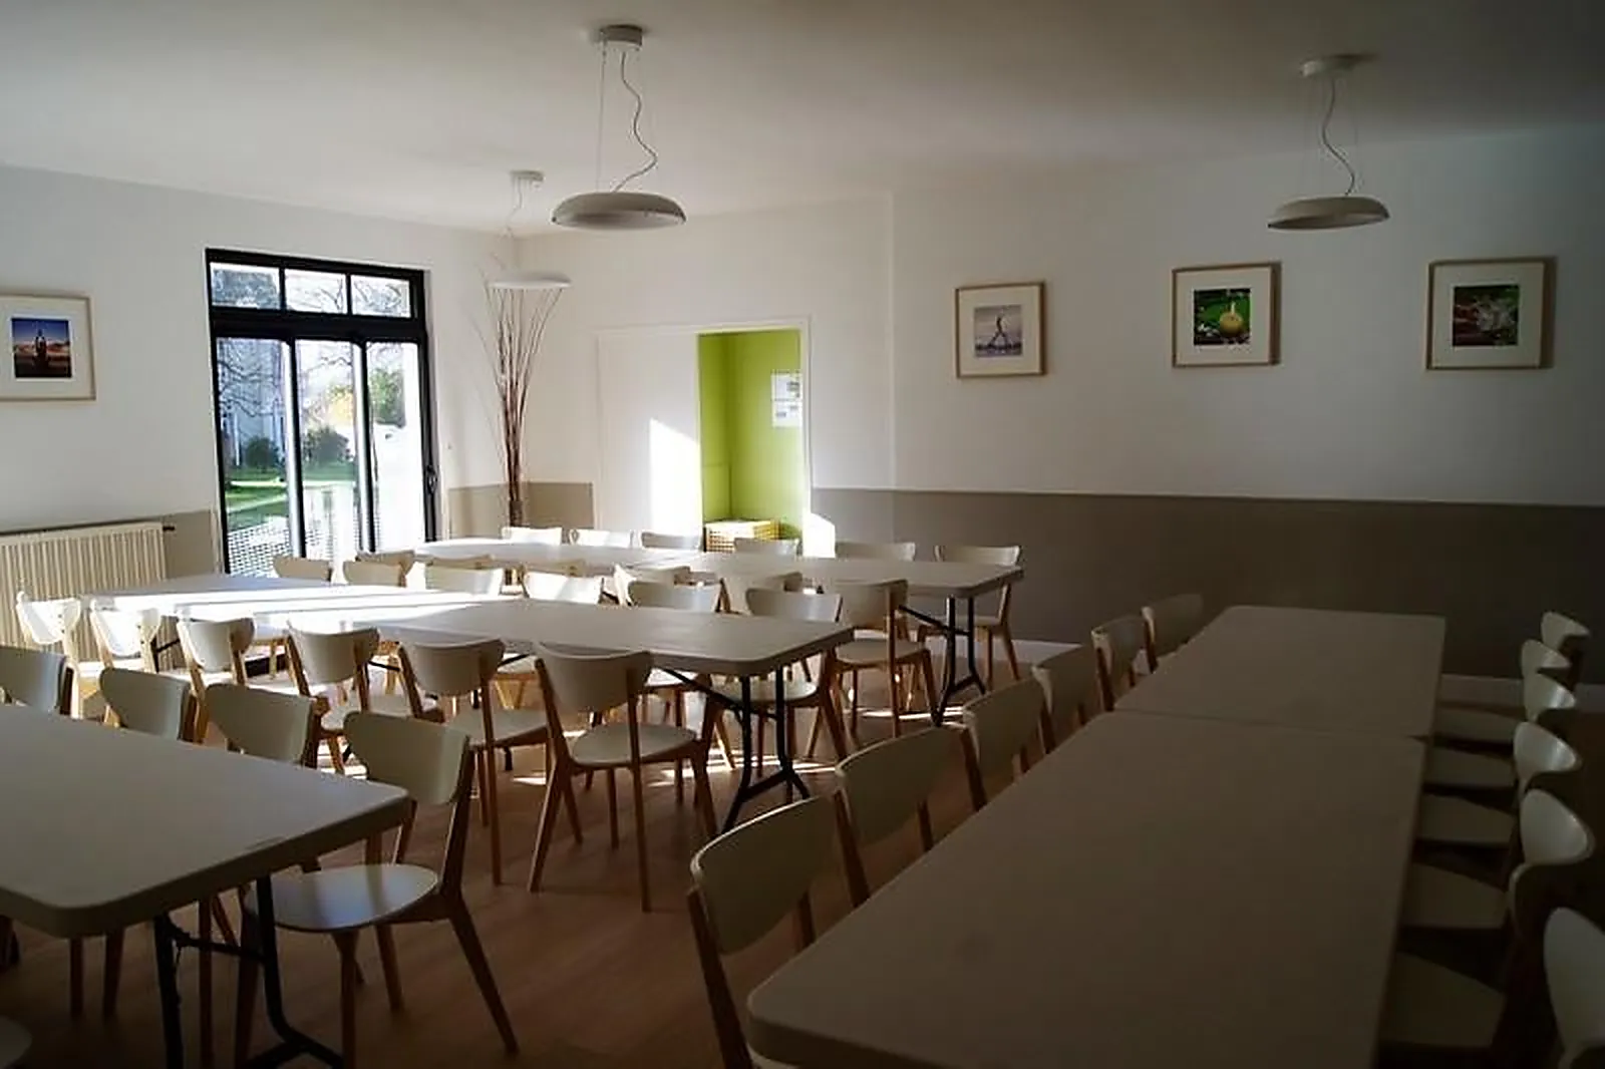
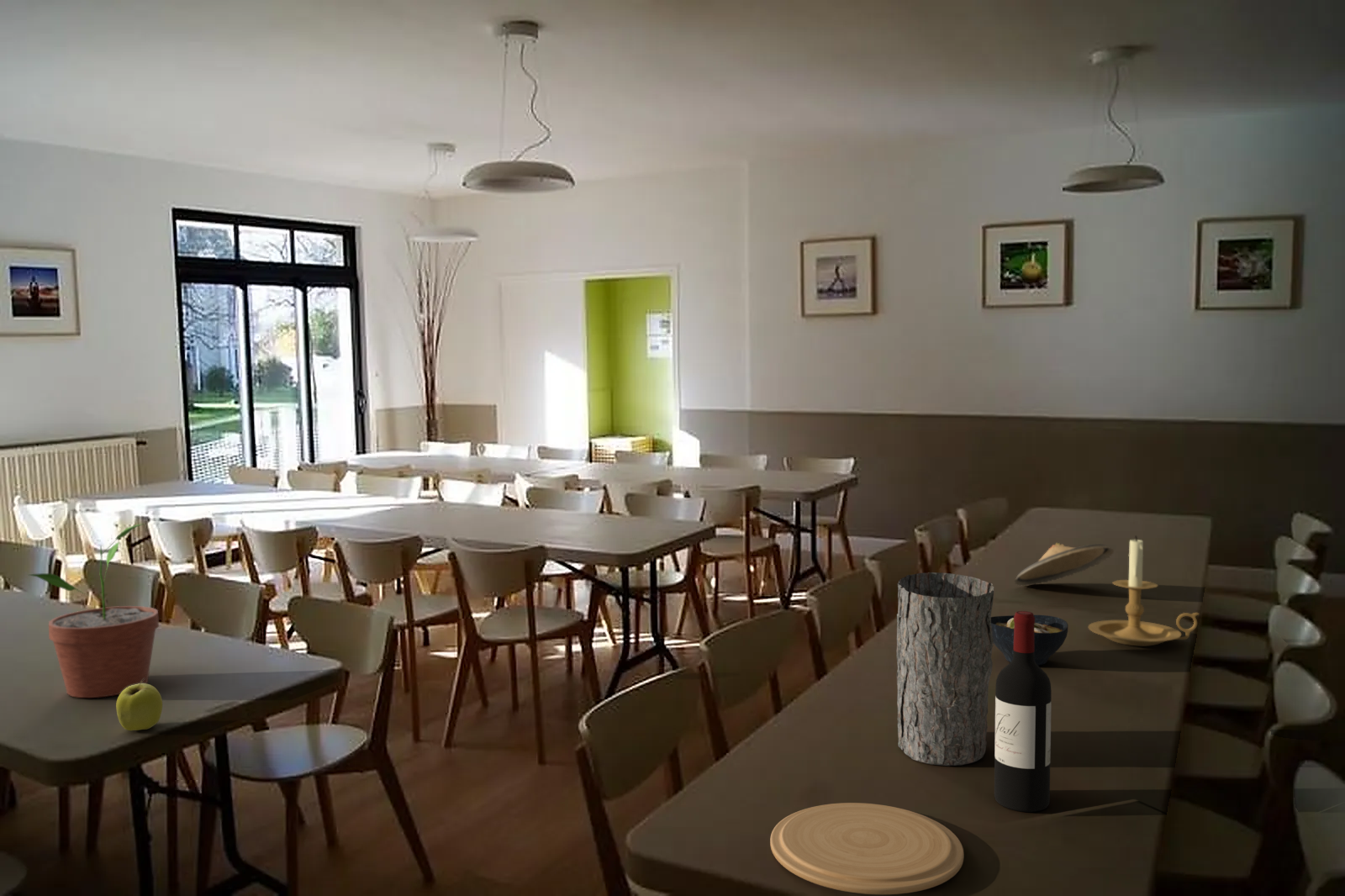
+ wine bottle [994,610,1052,813]
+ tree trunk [896,572,994,767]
+ plate [769,802,964,895]
+ potted plant [29,523,160,698]
+ apple [115,678,163,731]
+ candle holder [1088,535,1200,646]
+ plate [1014,542,1115,587]
+ bowl [991,614,1069,667]
